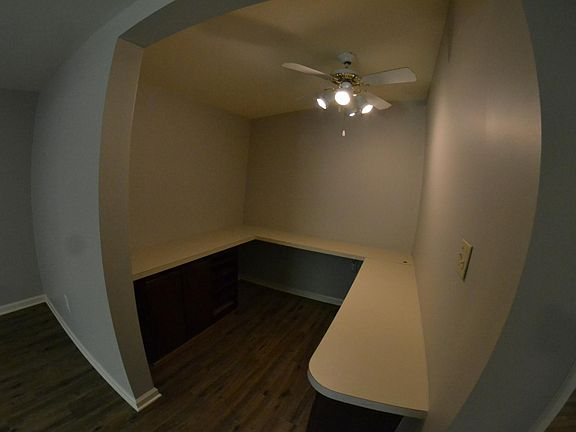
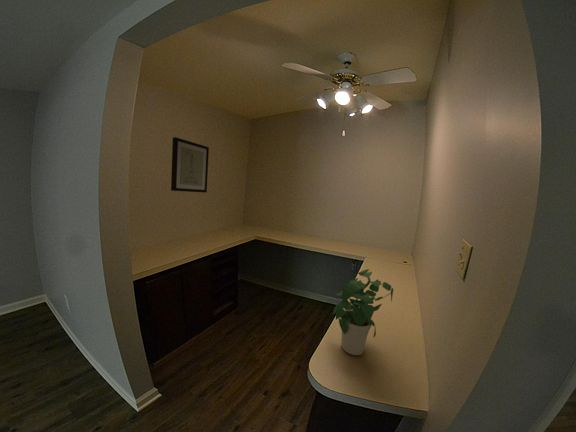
+ wall art [170,136,210,194]
+ potted plant [331,268,394,356]
